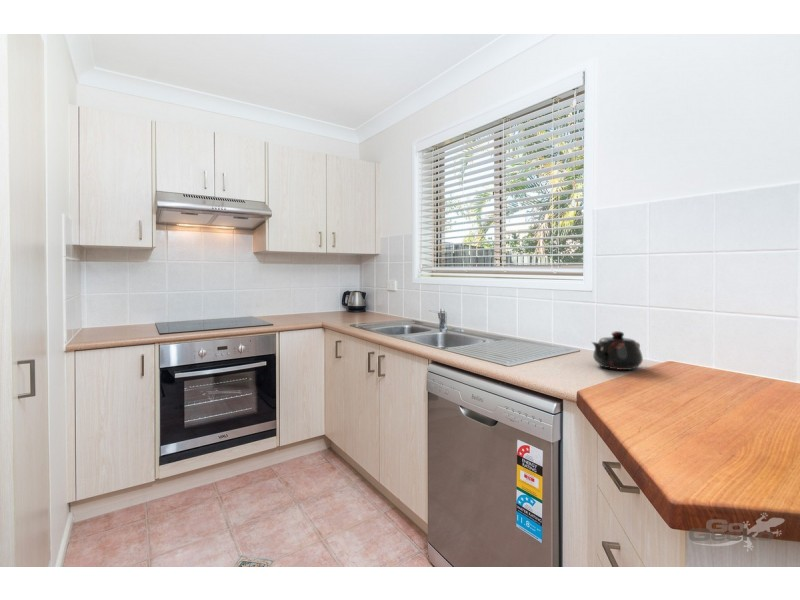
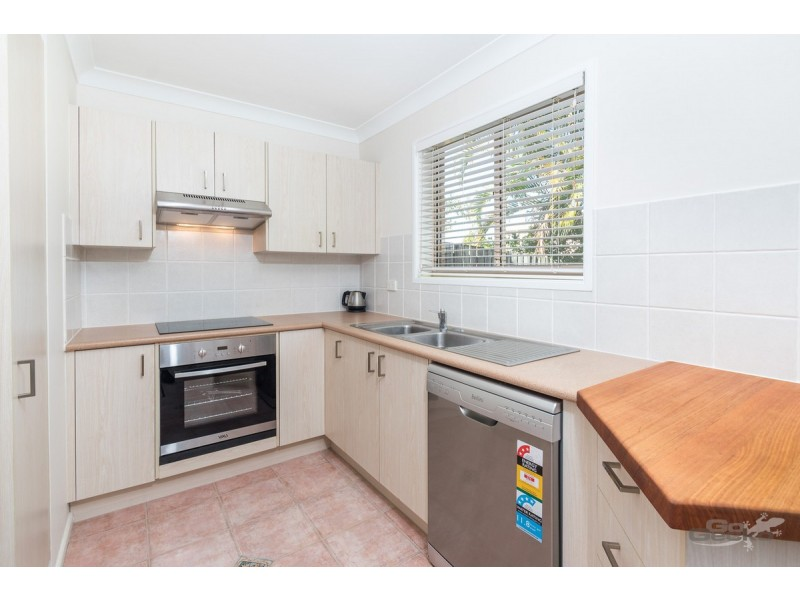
- teapot [591,330,644,371]
